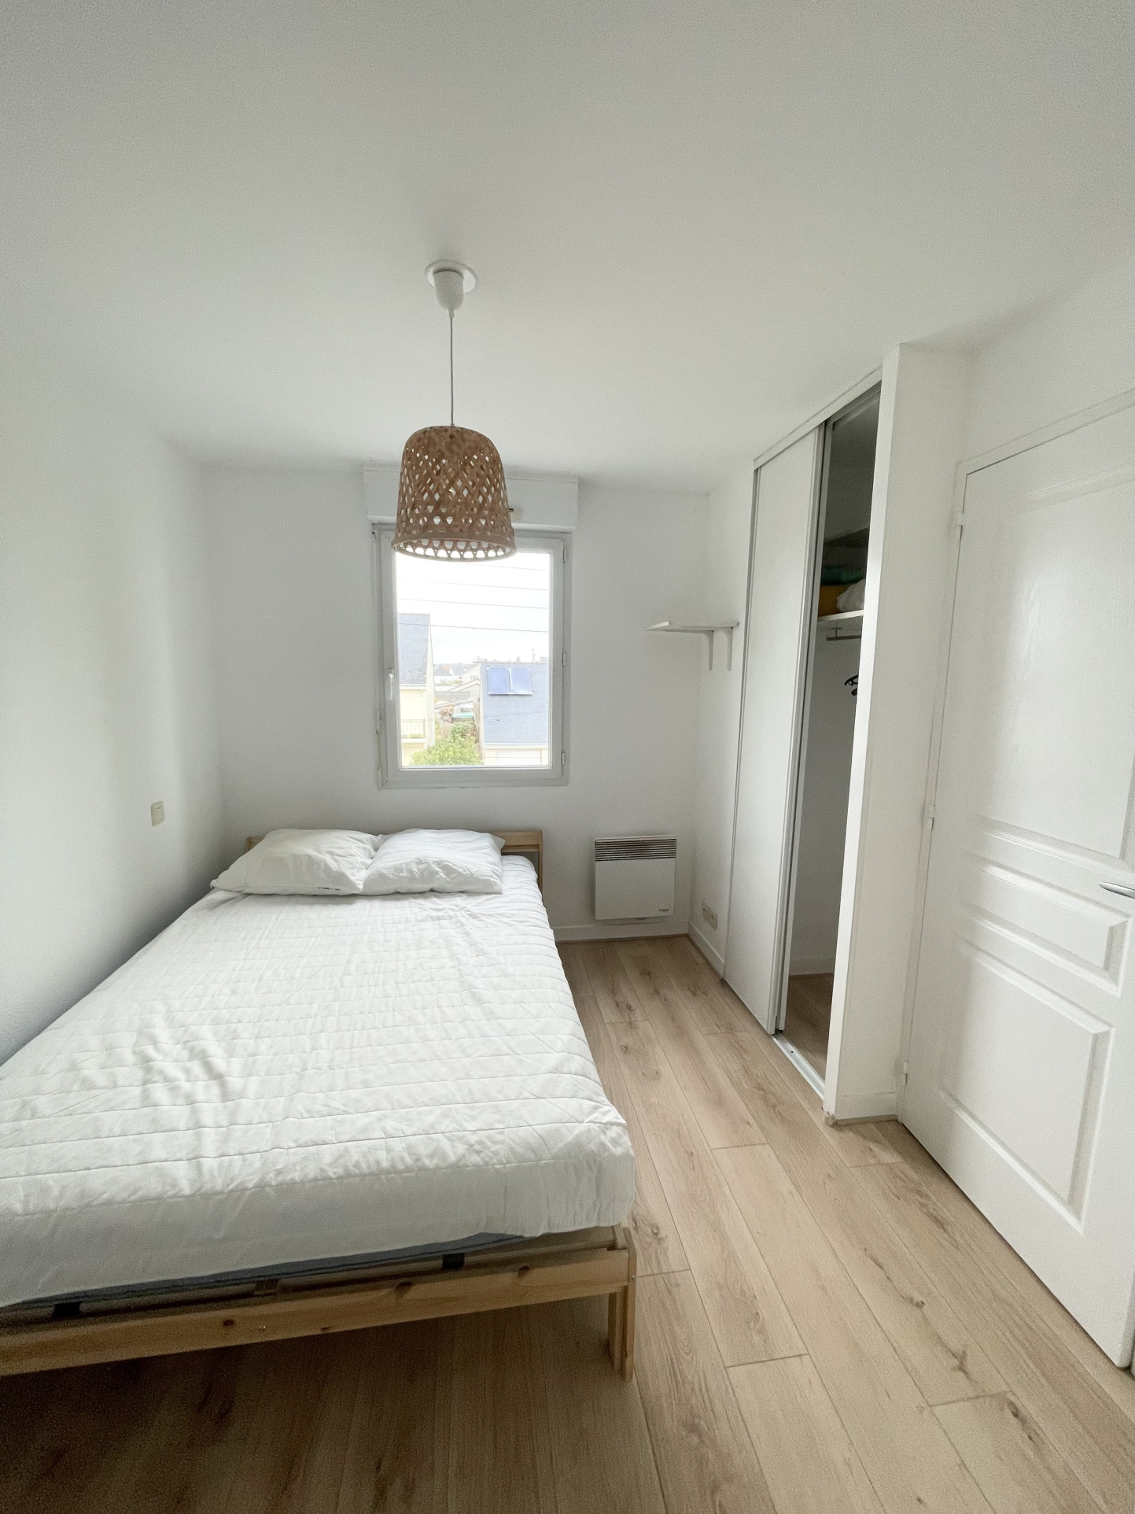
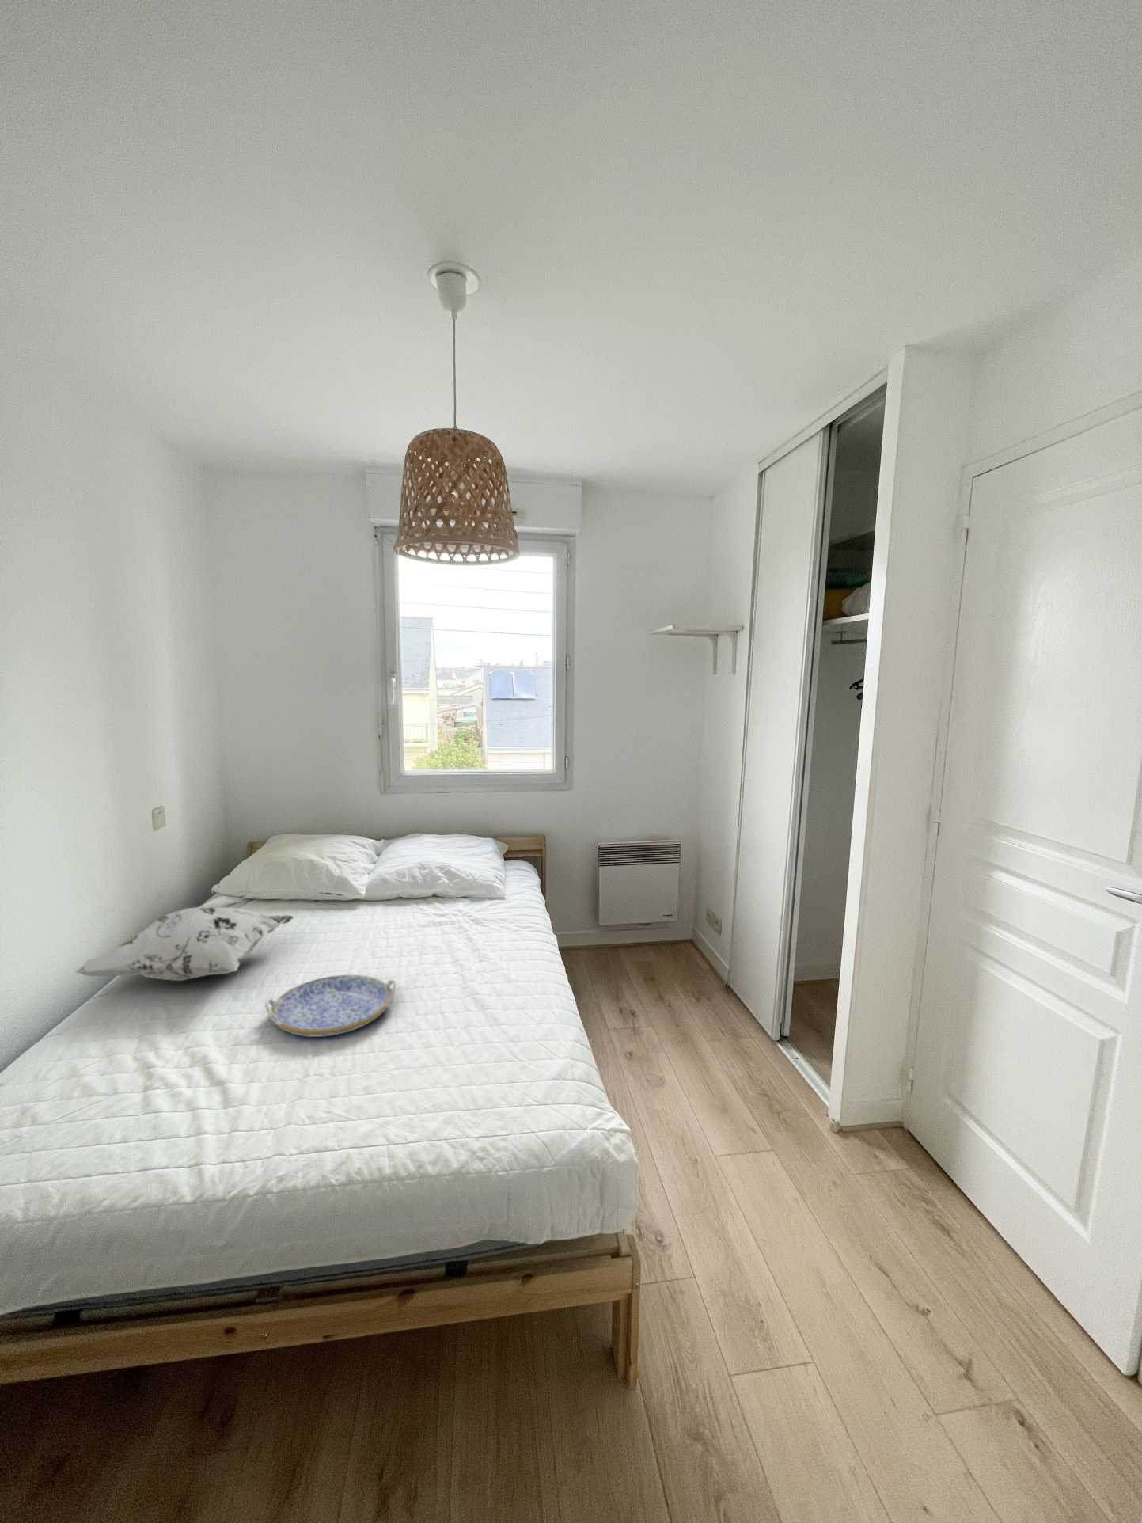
+ serving tray [264,975,397,1037]
+ decorative pillow [73,907,295,982]
